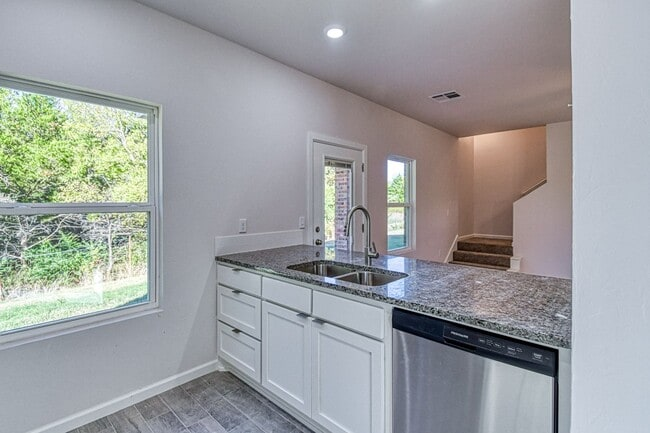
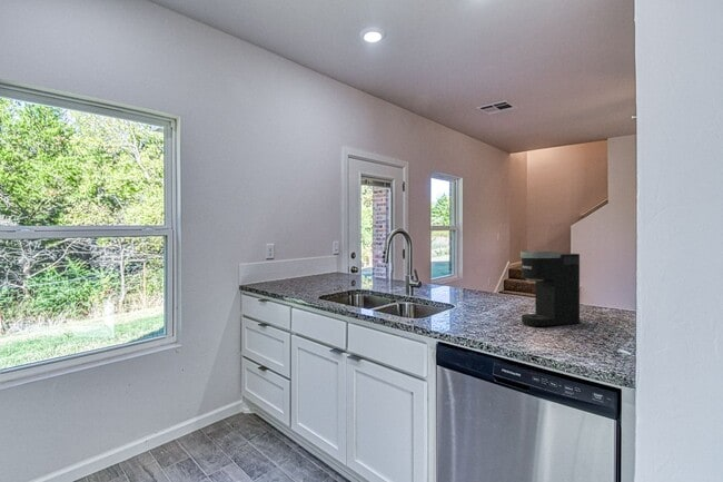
+ coffee maker [519,250,581,327]
